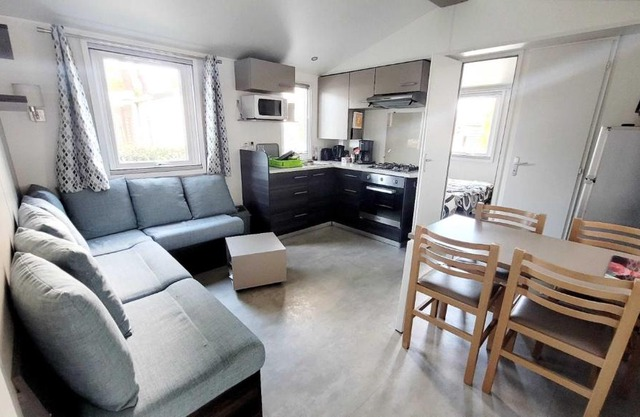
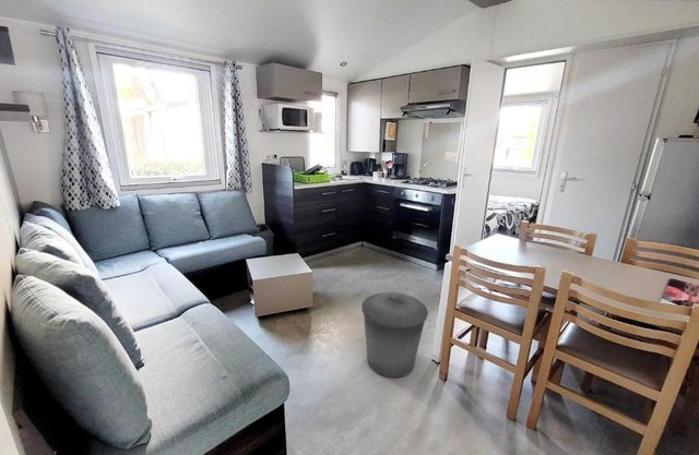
+ trash can [360,291,429,379]
